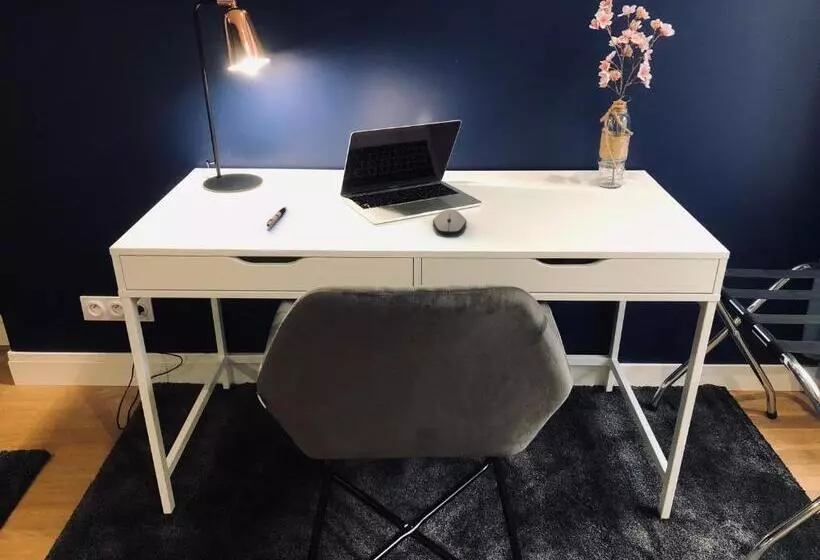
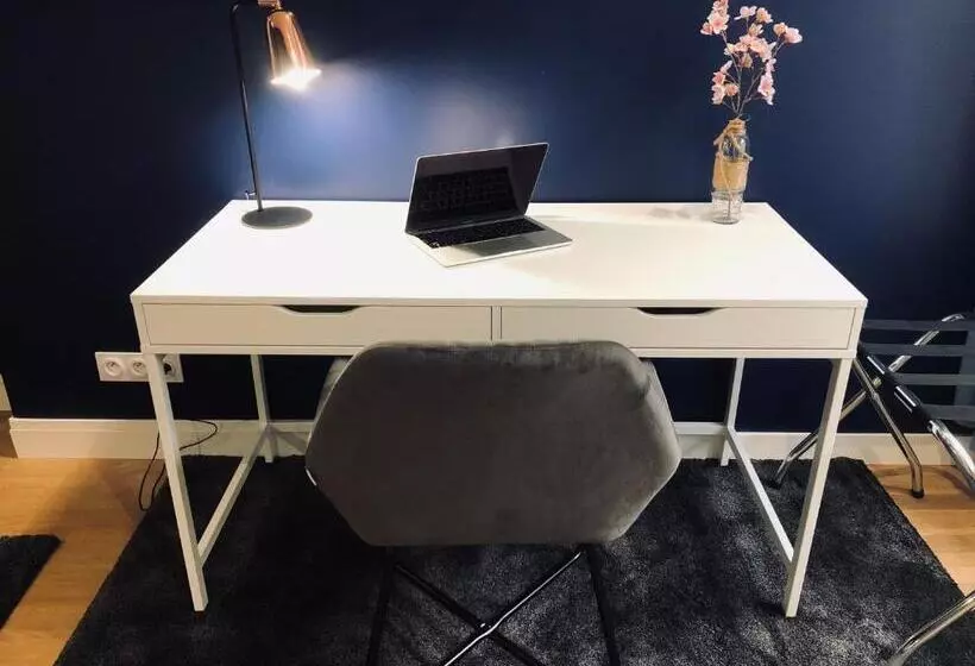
- computer mouse [432,208,468,236]
- pen [266,206,287,228]
